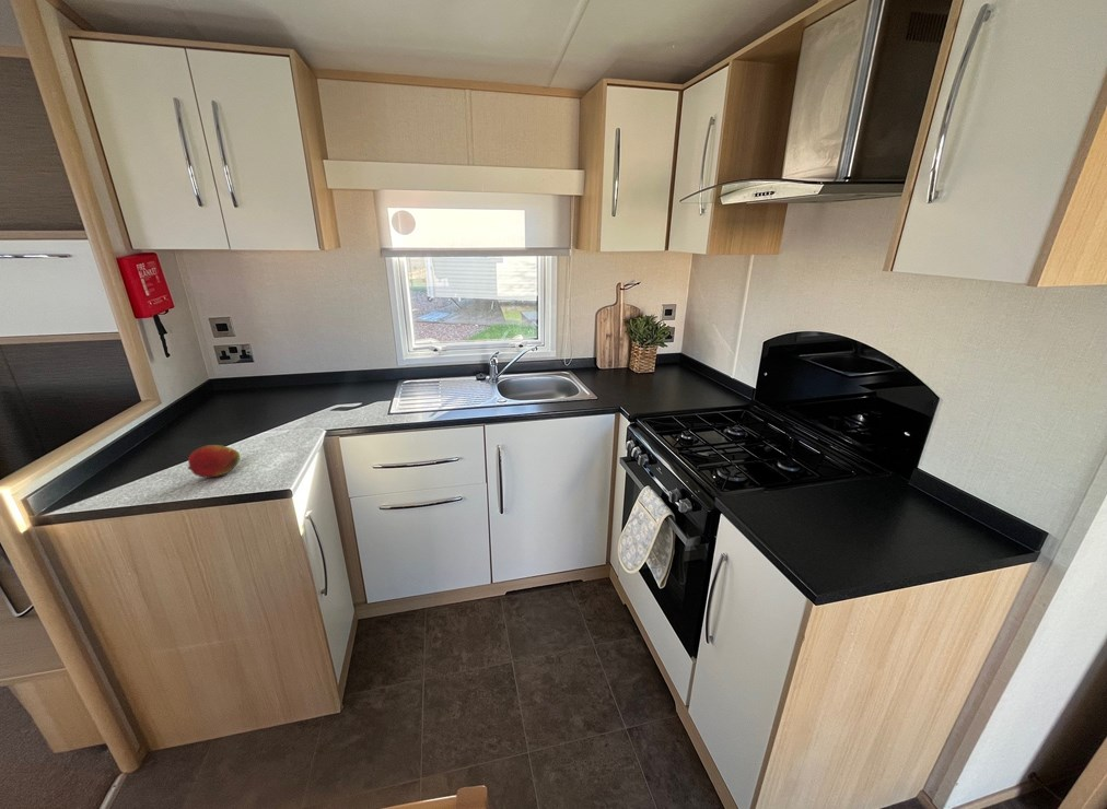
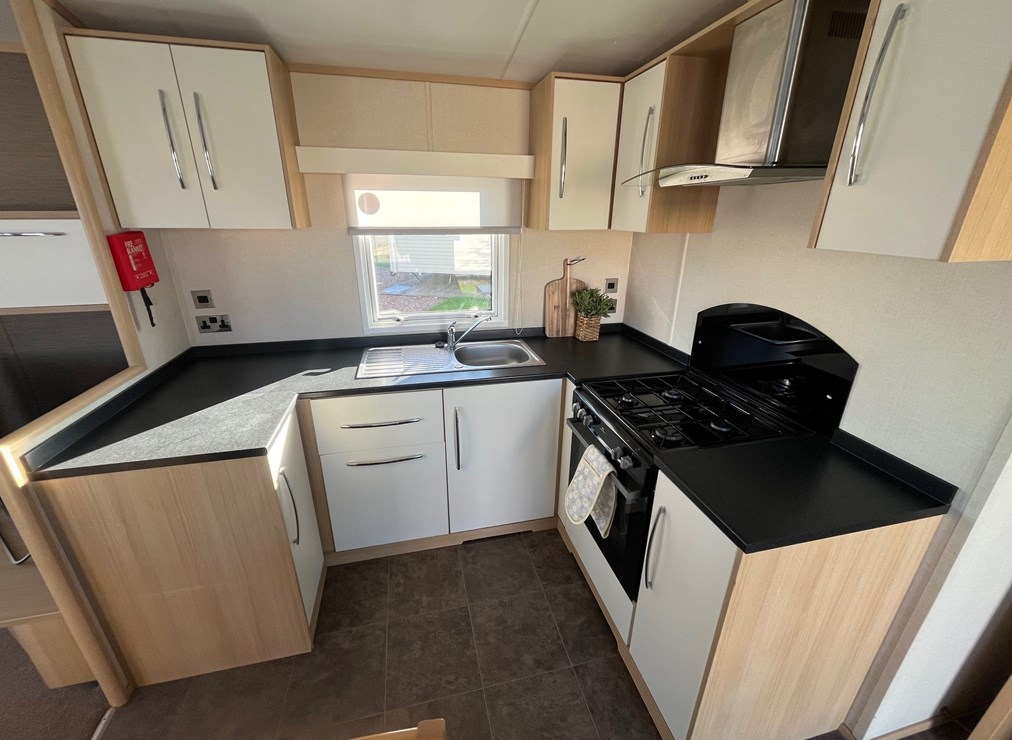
- fruit [187,444,241,478]
